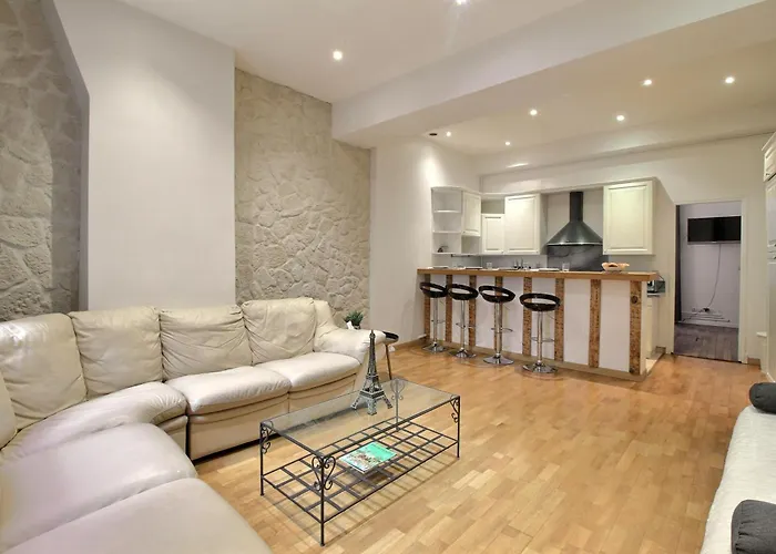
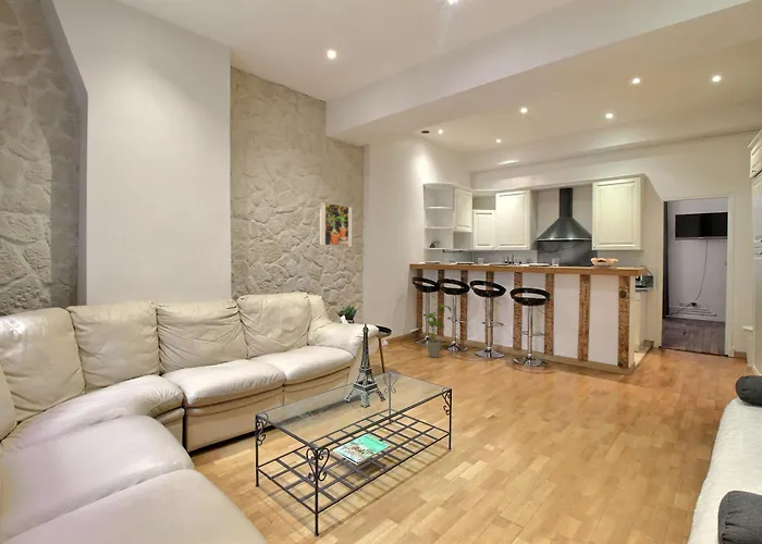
+ house plant [426,302,452,359]
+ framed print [319,201,353,248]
